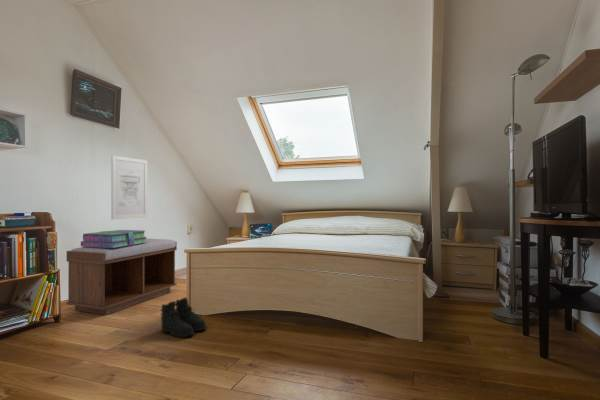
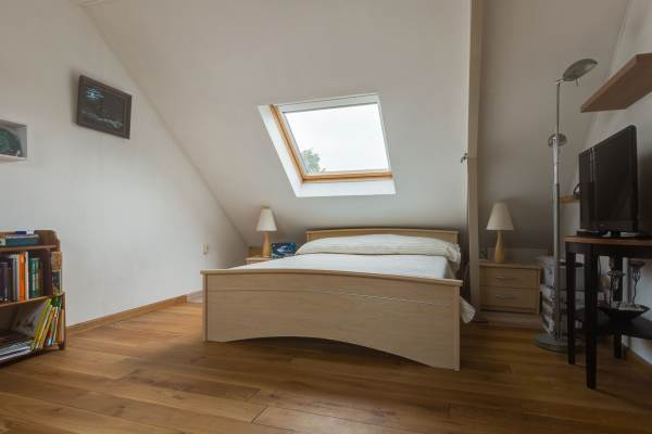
- boots [159,296,208,339]
- wall art [110,154,148,220]
- stack of books [80,229,148,248]
- bench [65,238,178,316]
